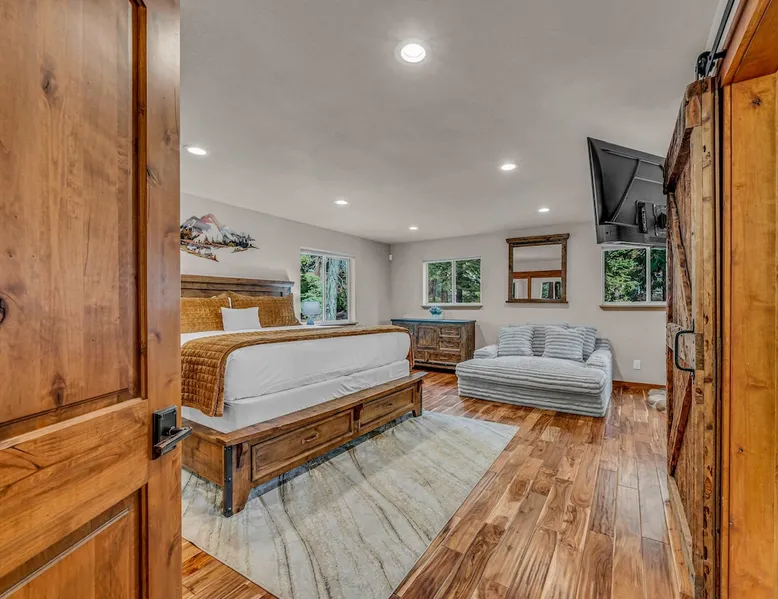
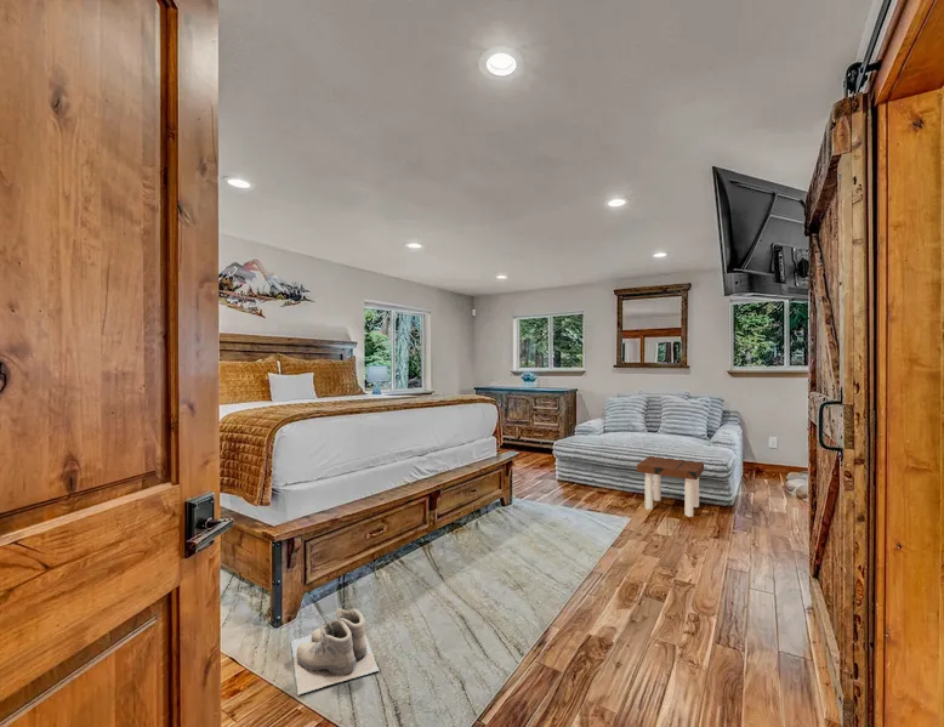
+ boots [290,607,380,695]
+ side table [636,455,705,518]
